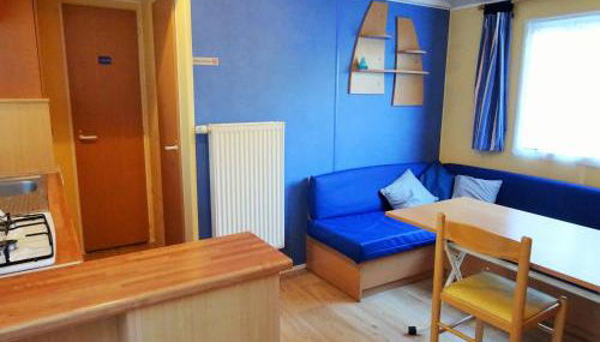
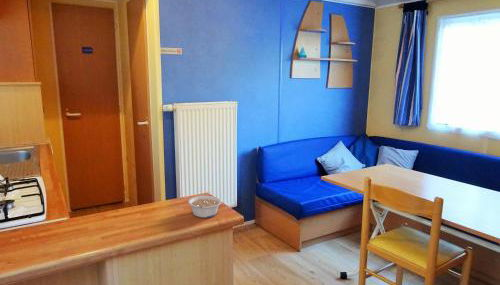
+ legume [187,195,222,219]
